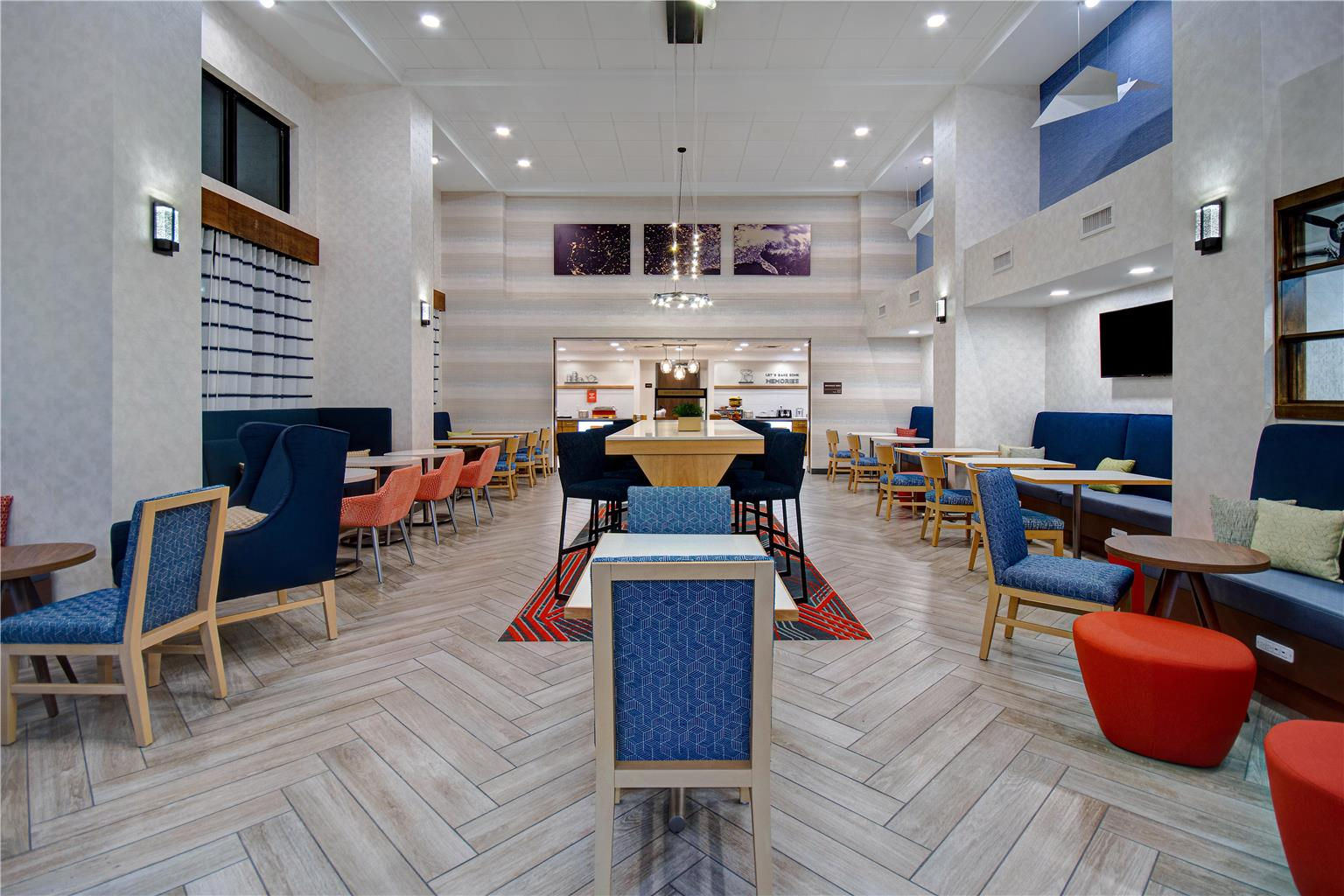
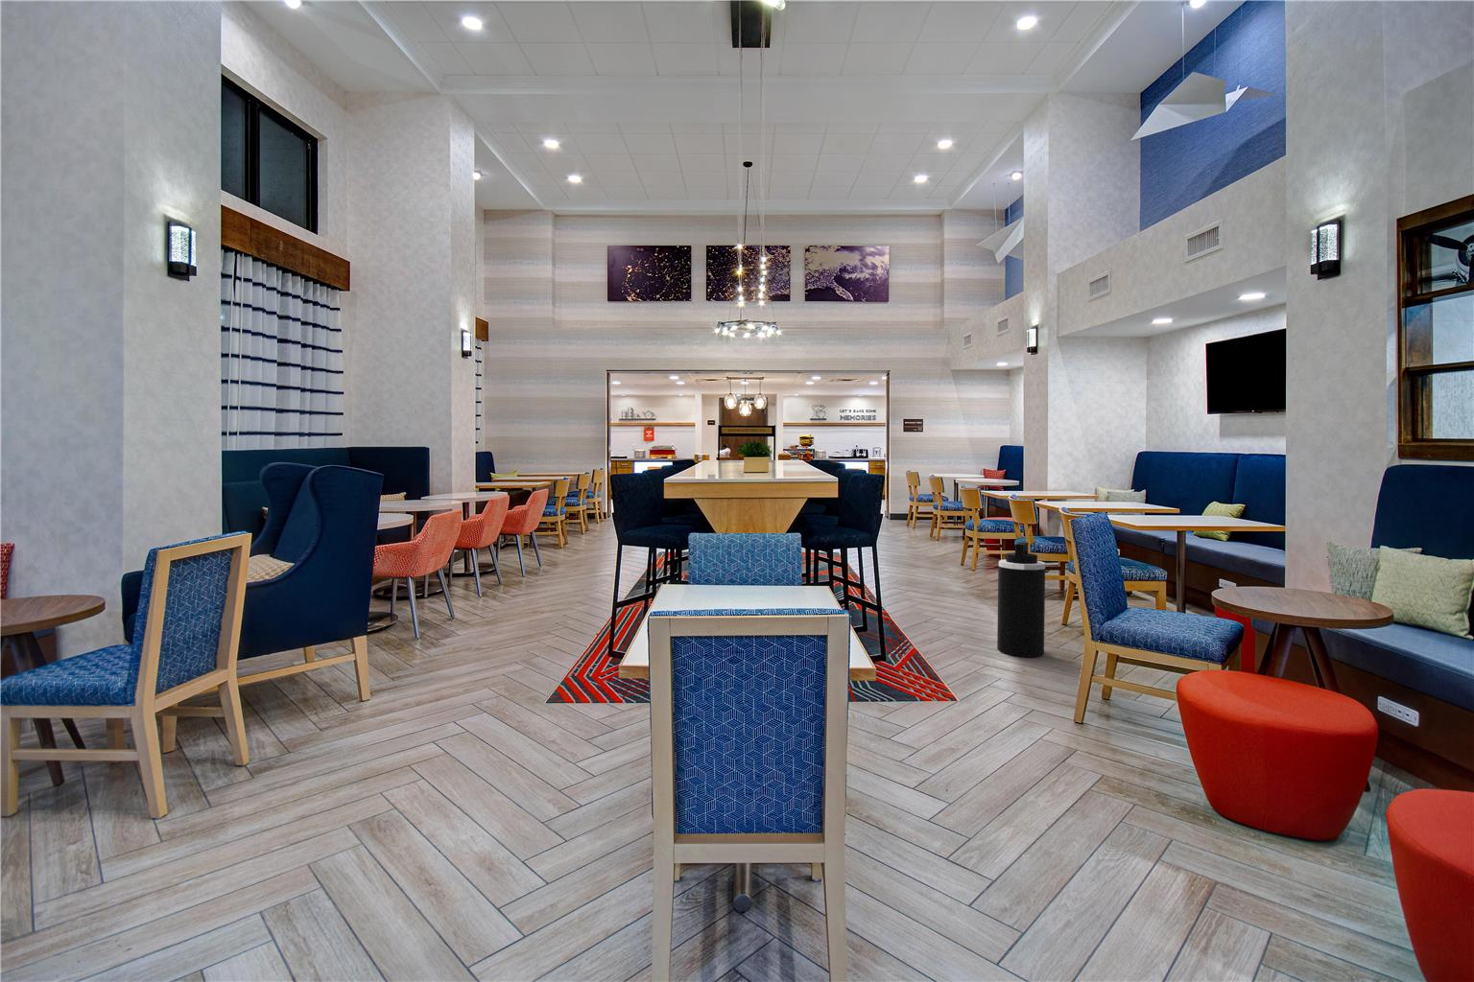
+ trash can [996,540,1046,658]
